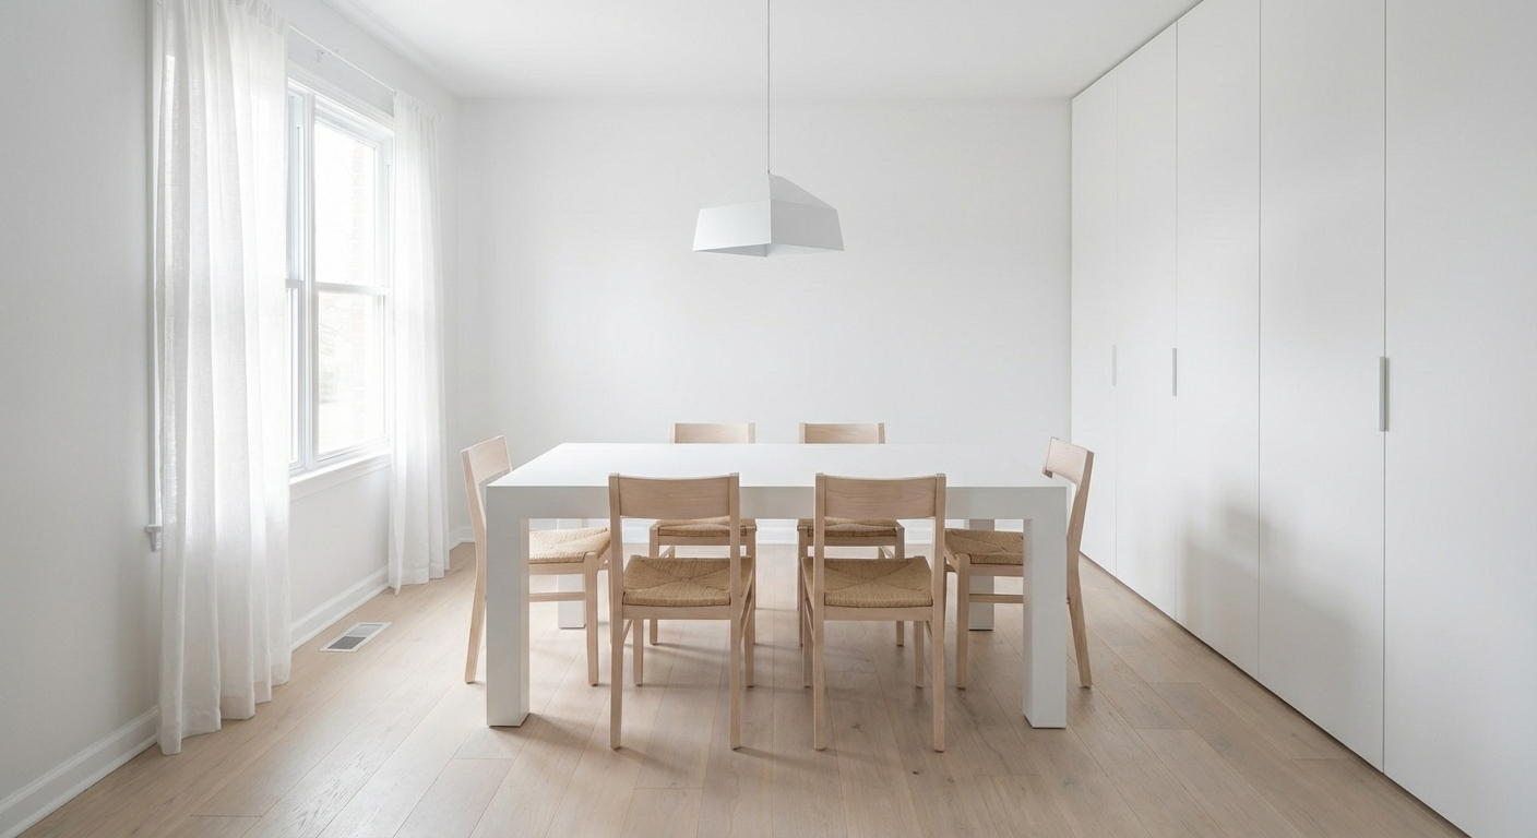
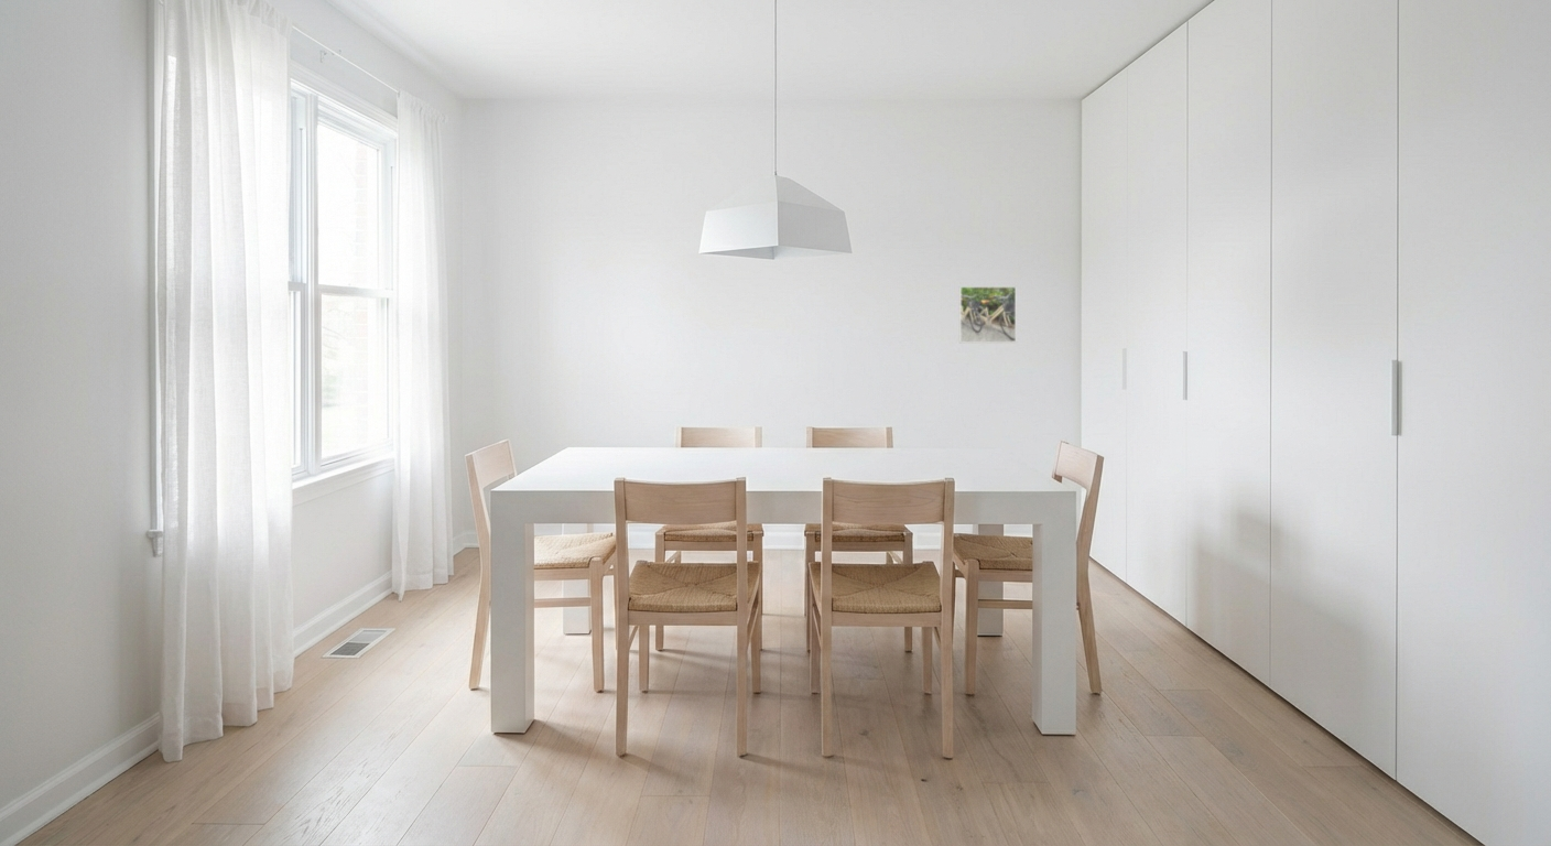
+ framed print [958,285,1017,344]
